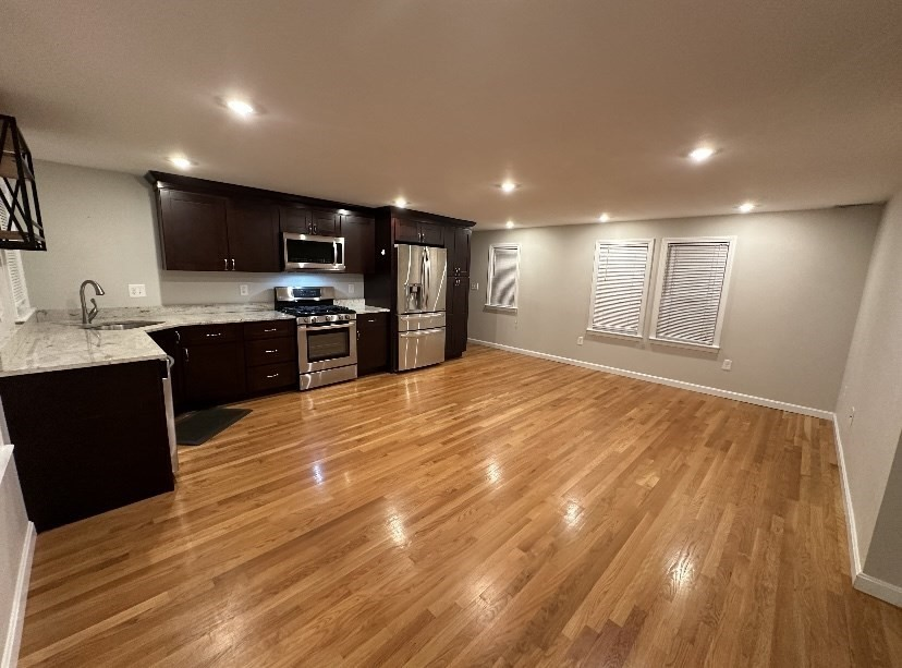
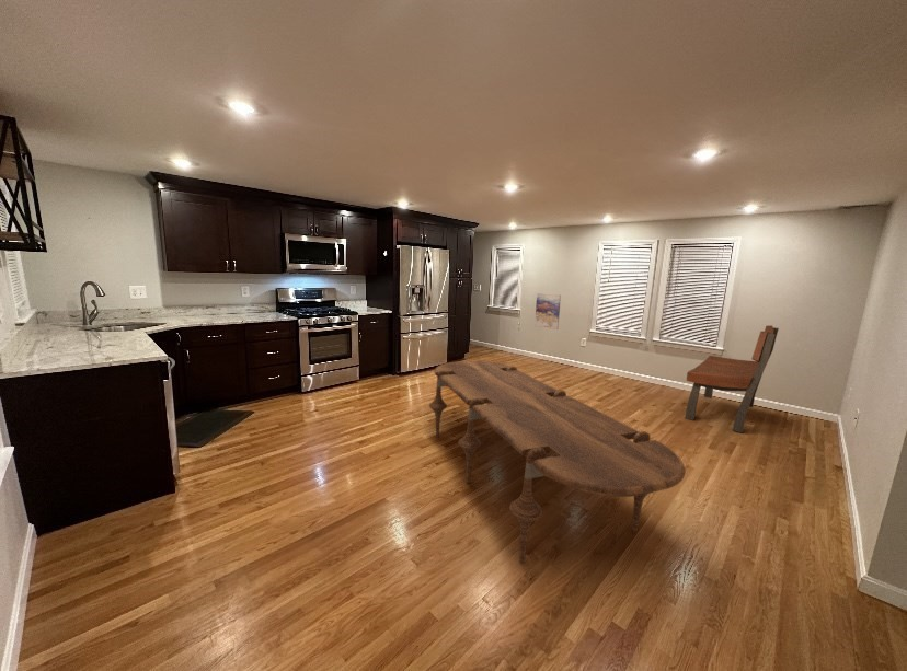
+ wall art [533,292,562,331]
+ bench [684,325,780,433]
+ dining table [428,360,686,565]
